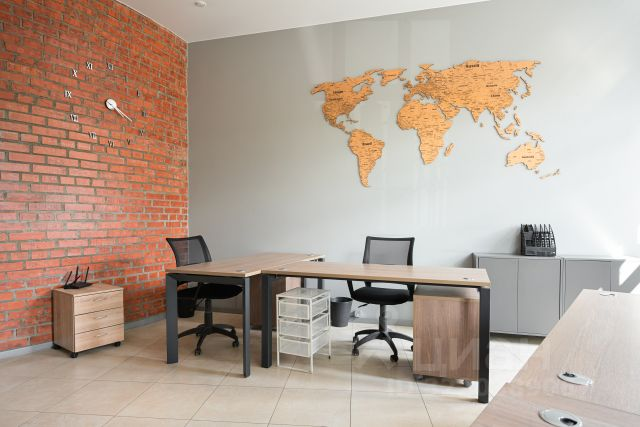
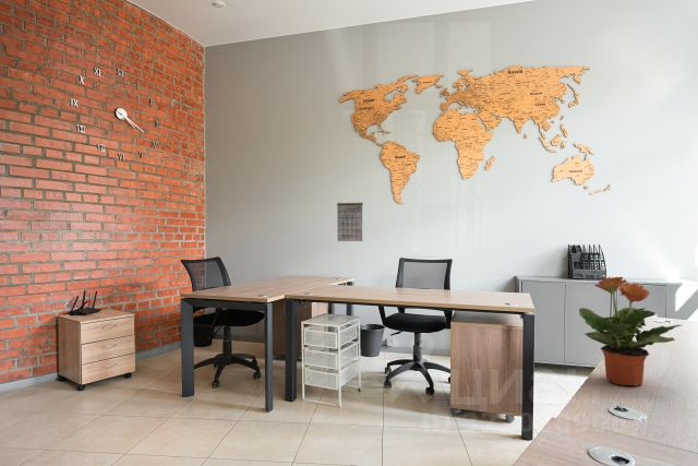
+ potted plant [578,276,682,387]
+ calendar [336,202,364,242]
